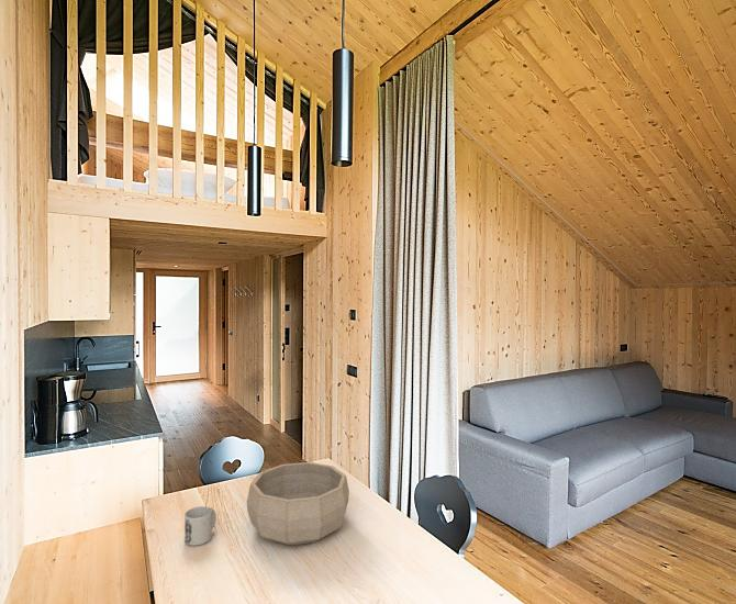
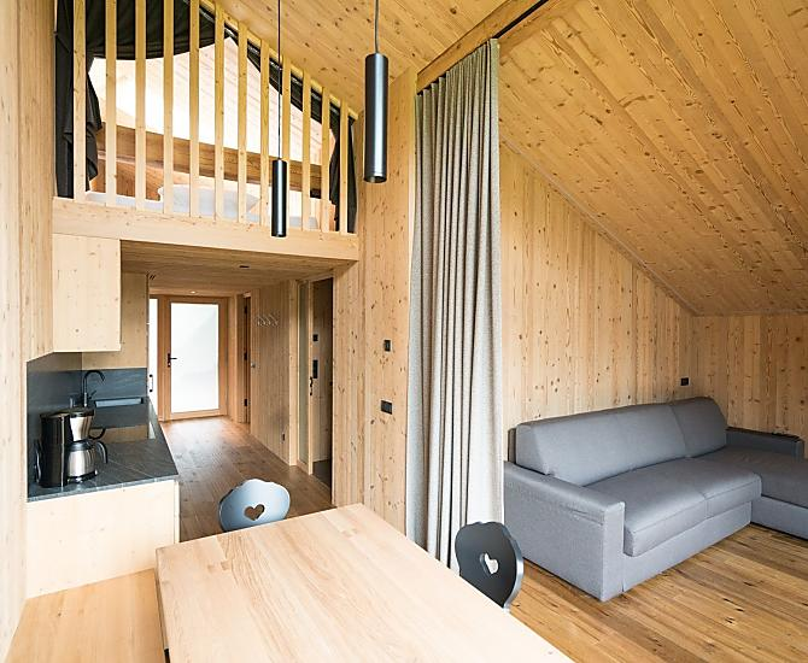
- decorative bowl [246,461,350,547]
- mug [183,505,218,547]
